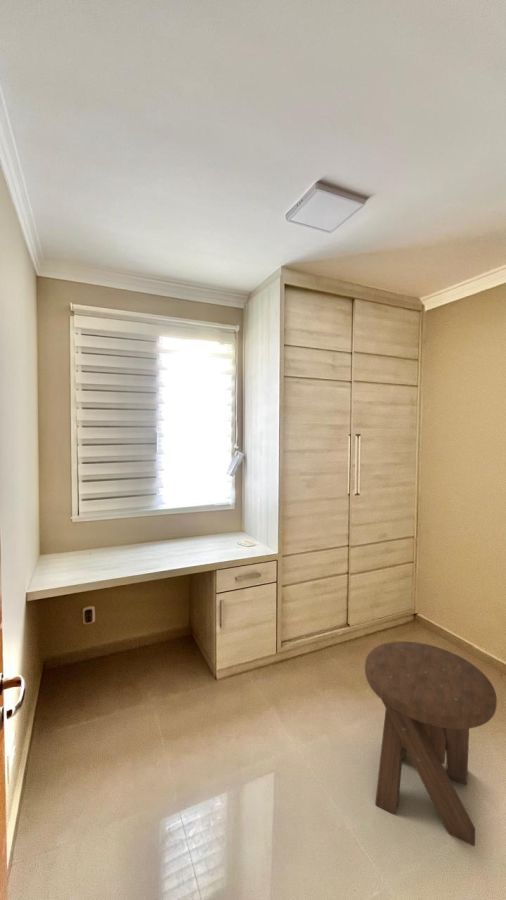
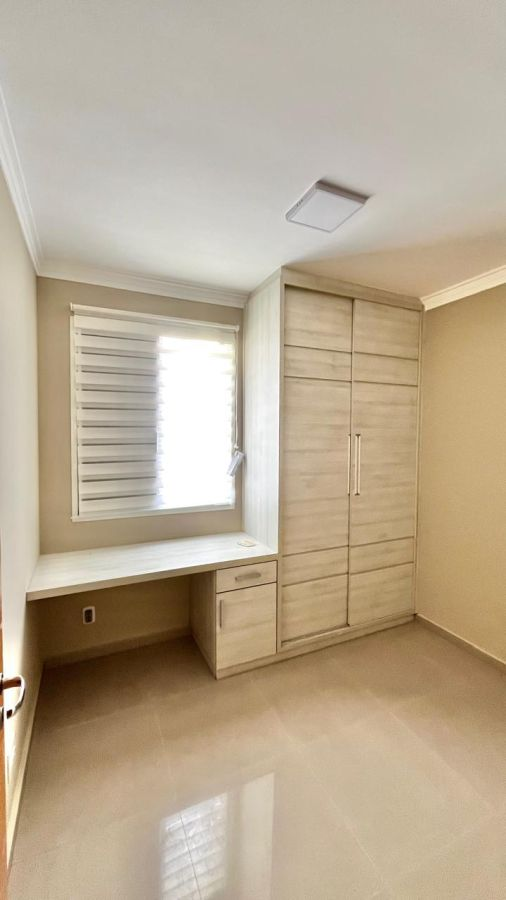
- music stool [364,640,498,847]
